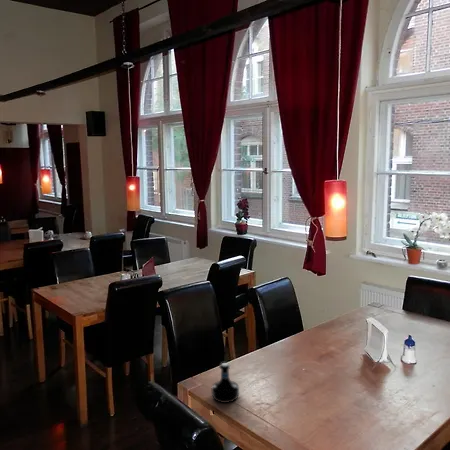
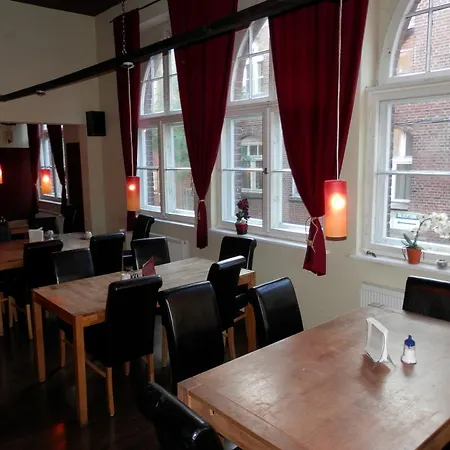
- tequila bottle [211,362,240,404]
